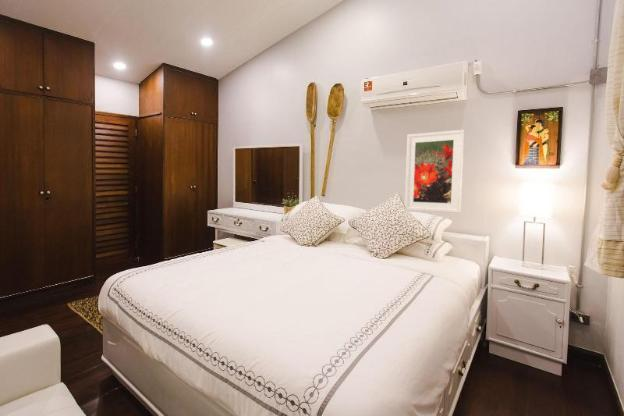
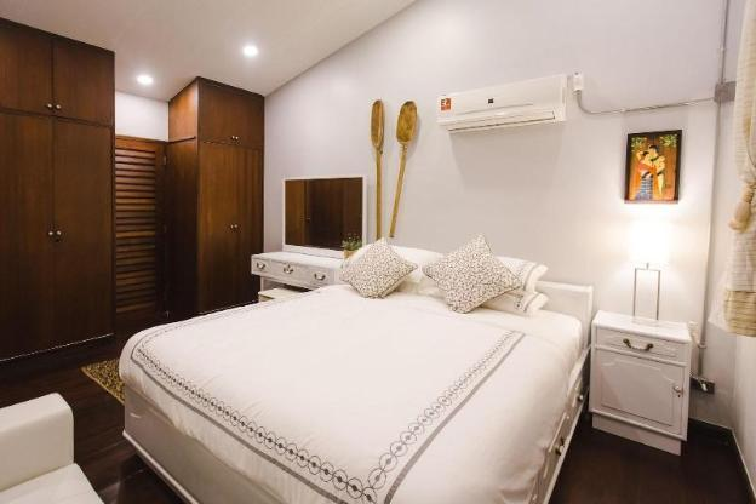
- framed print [404,129,465,214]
